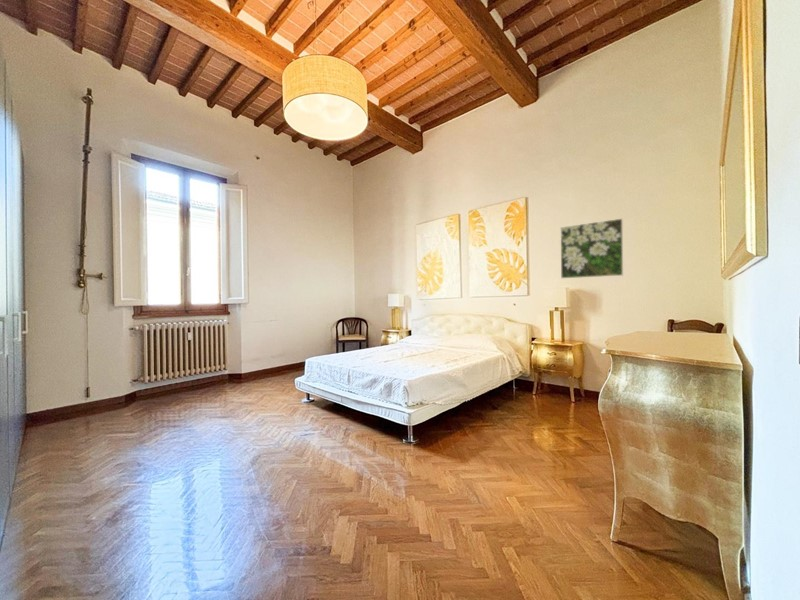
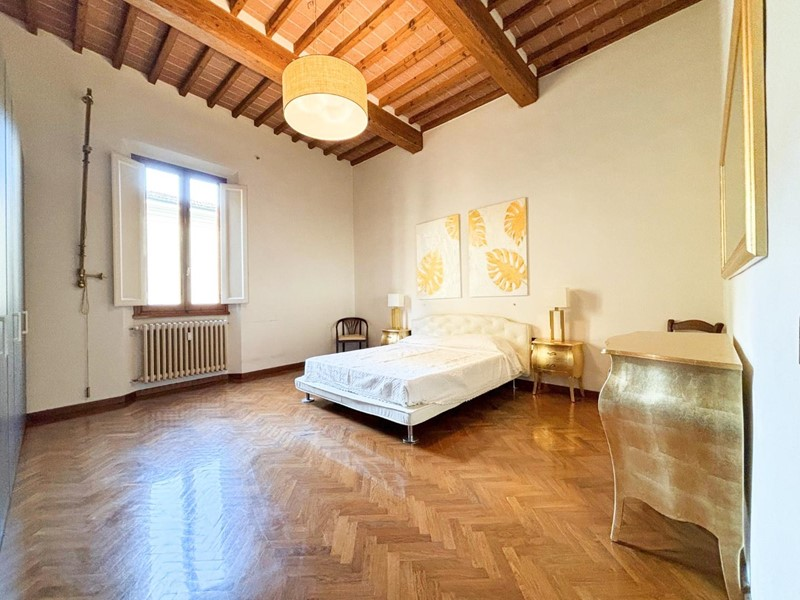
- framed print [560,218,624,279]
